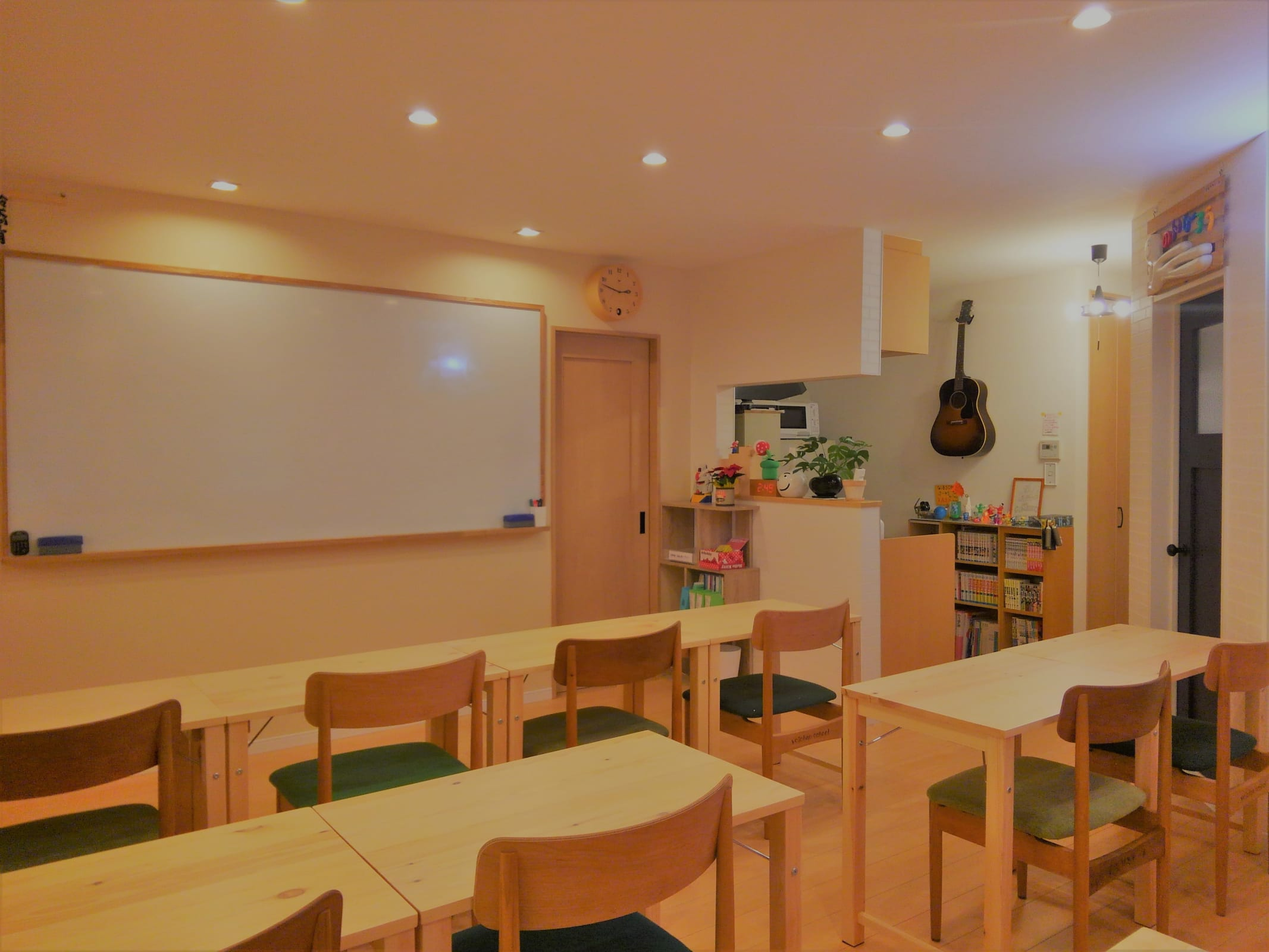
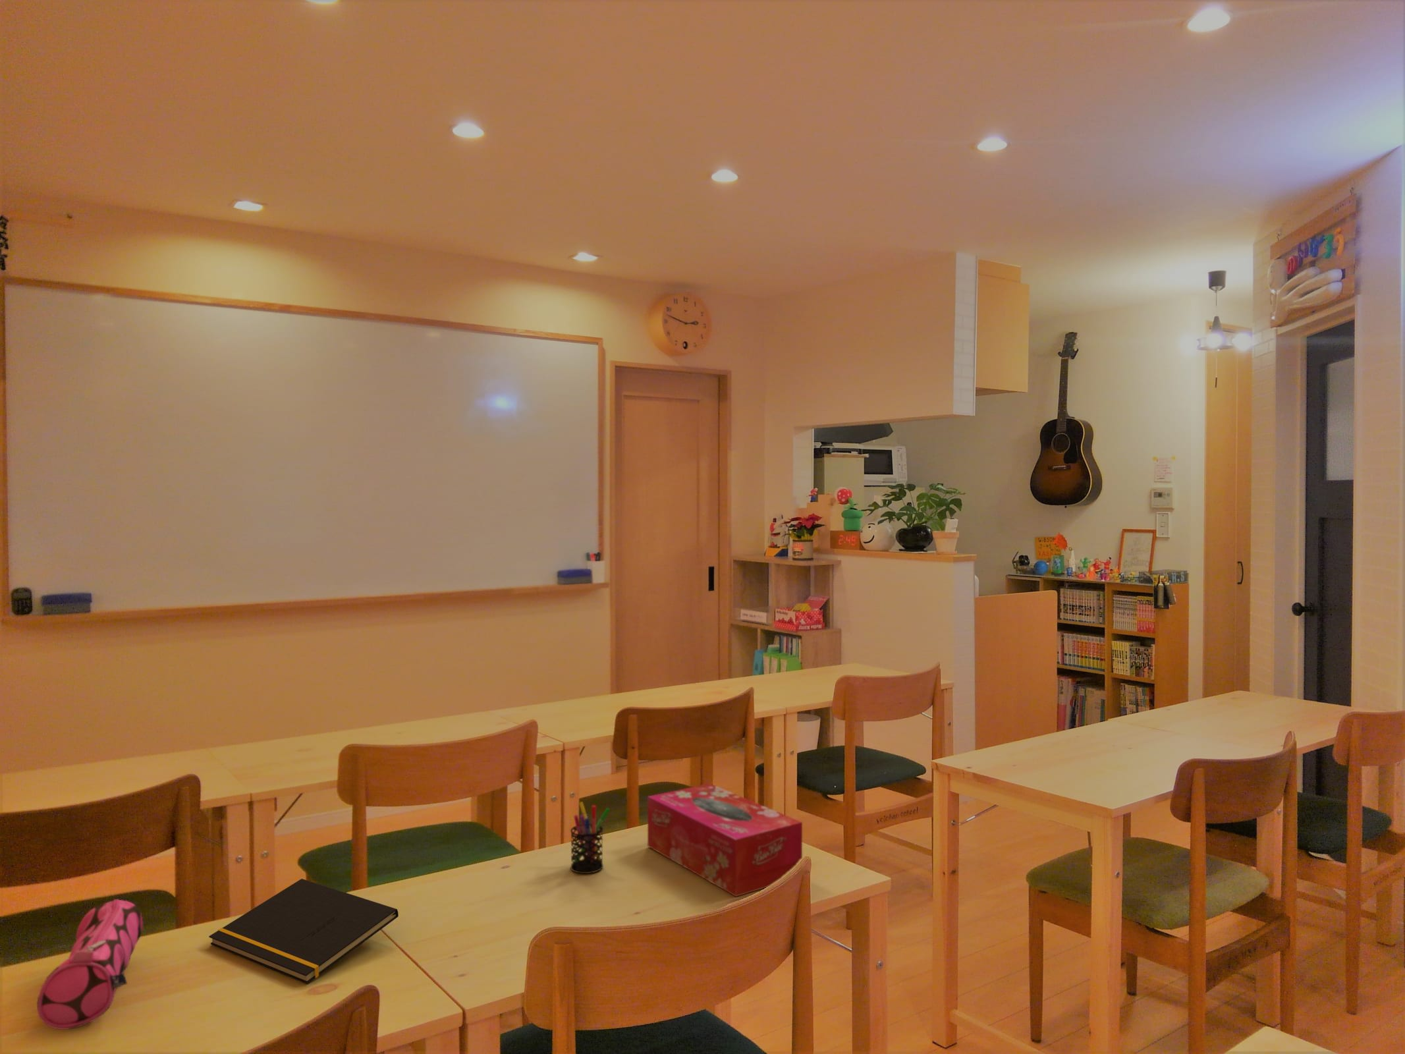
+ pen holder [570,802,611,875]
+ notepad [208,878,400,984]
+ pencil case [37,899,144,1031]
+ tissue box [647,783,803,897]
